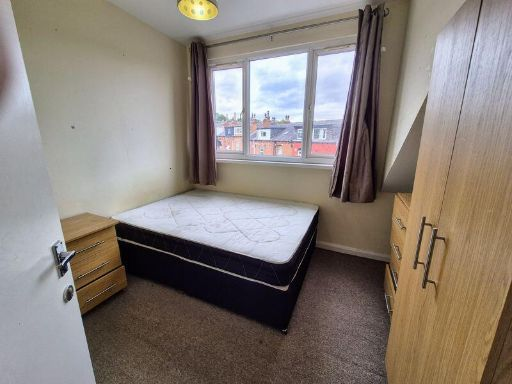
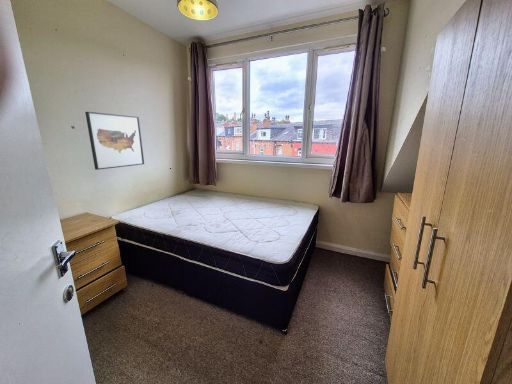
+ wall art [84,111,145,171]
